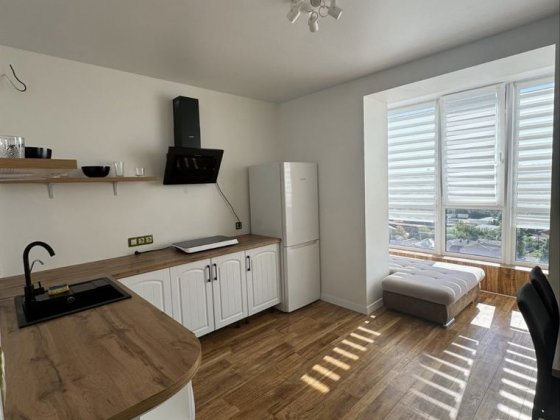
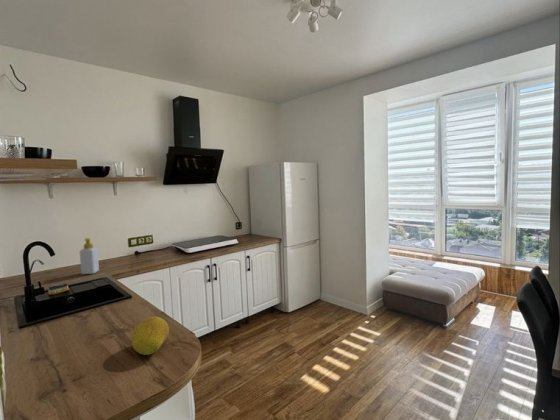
+ fruit [131,316,170,356]
+ soap bottle [79,237,100,275]
